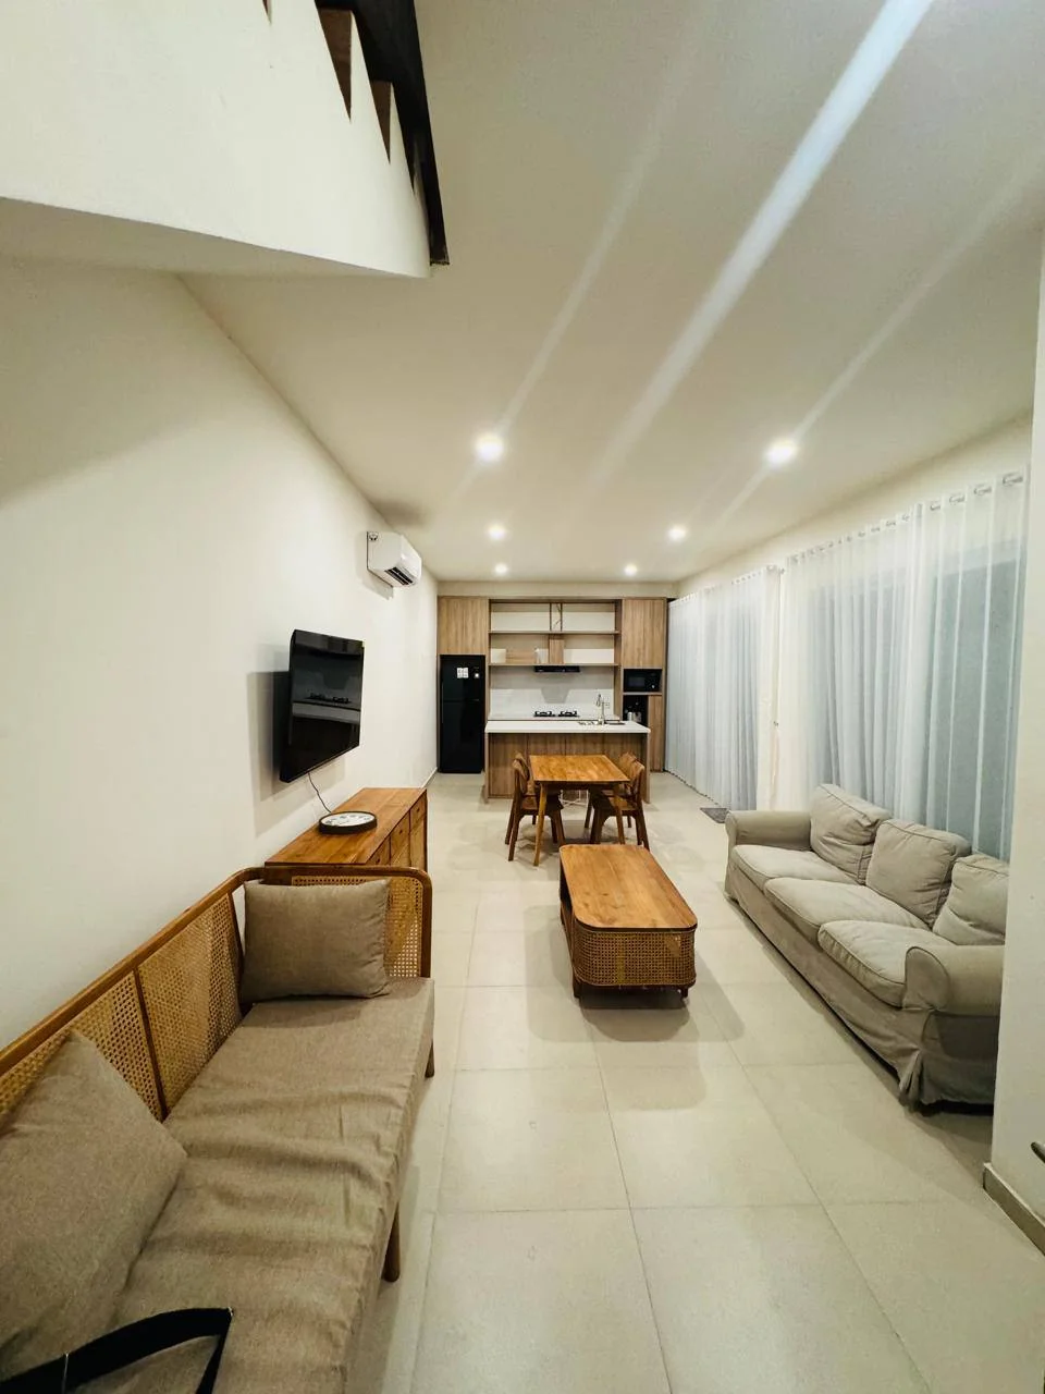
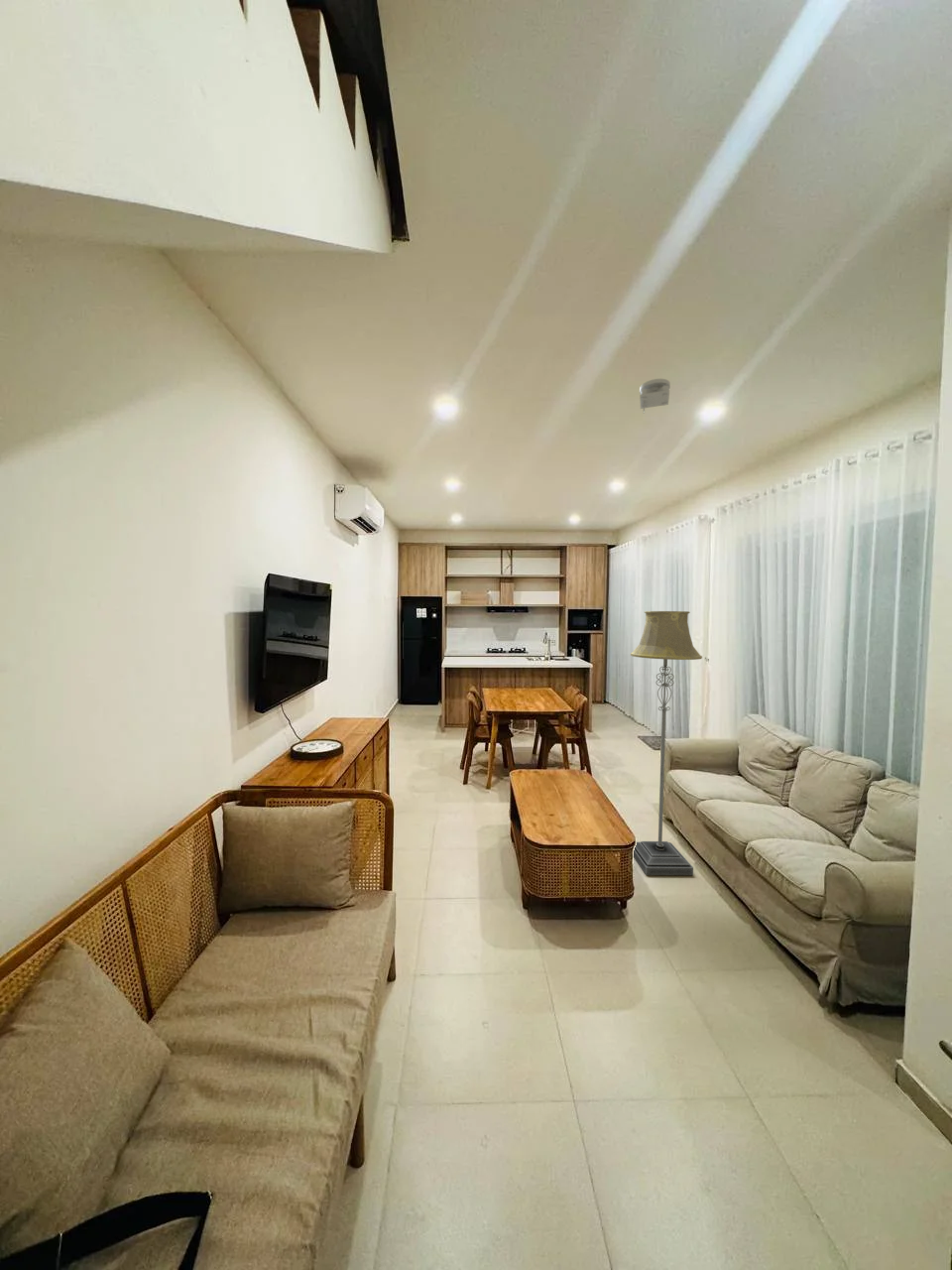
+ floor lamp [630,610,703,876]
+ smoke detector [639,378,671,415]
